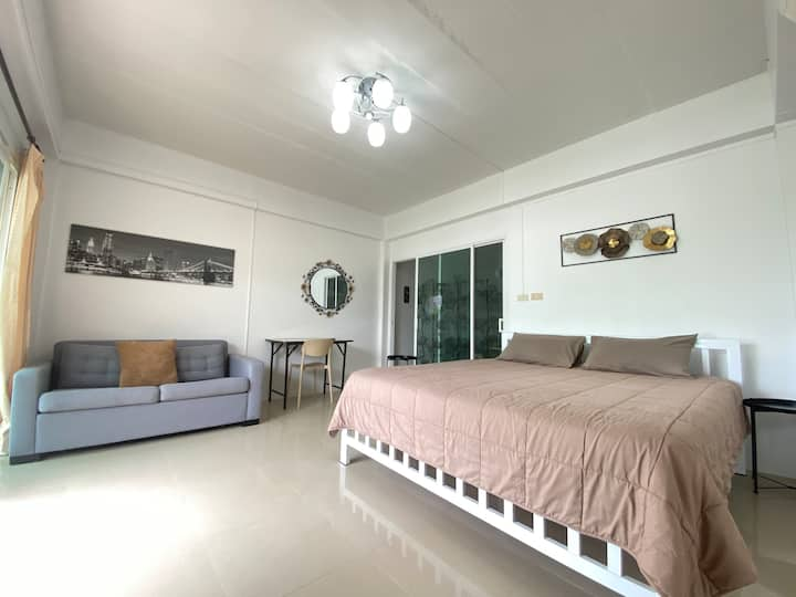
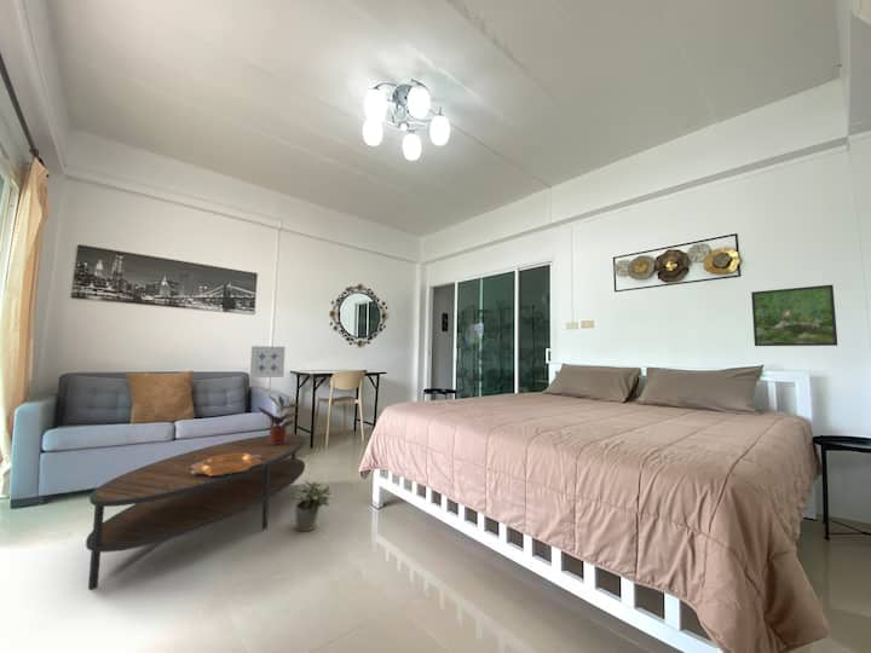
+ potted plant [256,392,300,445]
+ wall art [249,345,285,380]
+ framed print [750,284,838,347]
+ coffee table [85,433,307,591]
+ decorative bowl [191,453,263,475]
+ potted plant [292,479,331,532]
